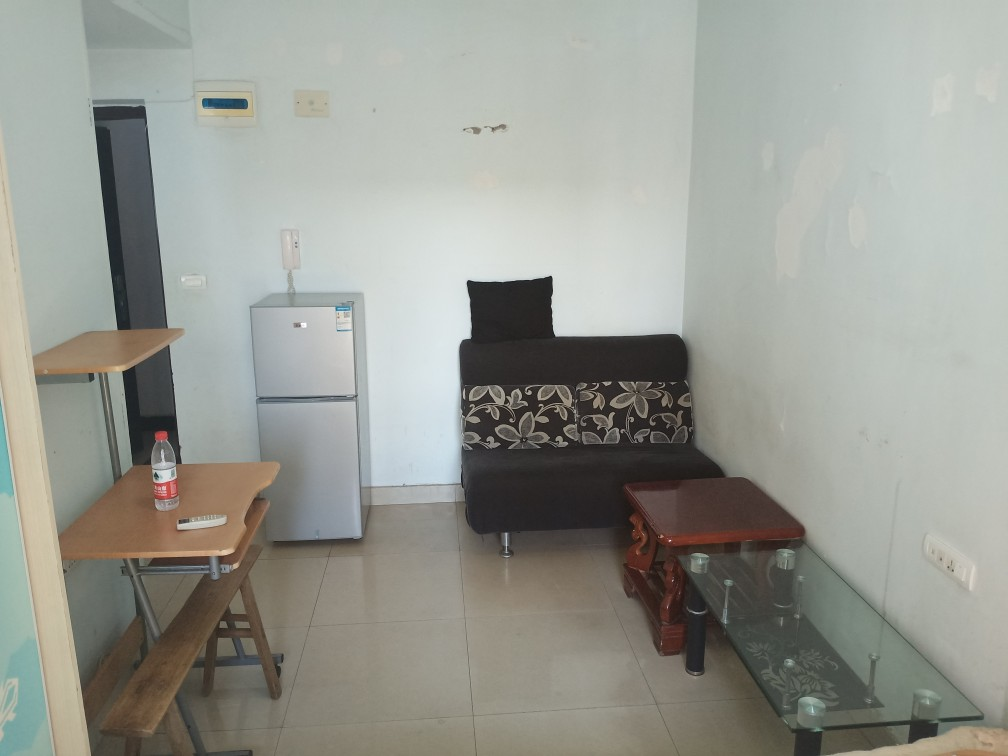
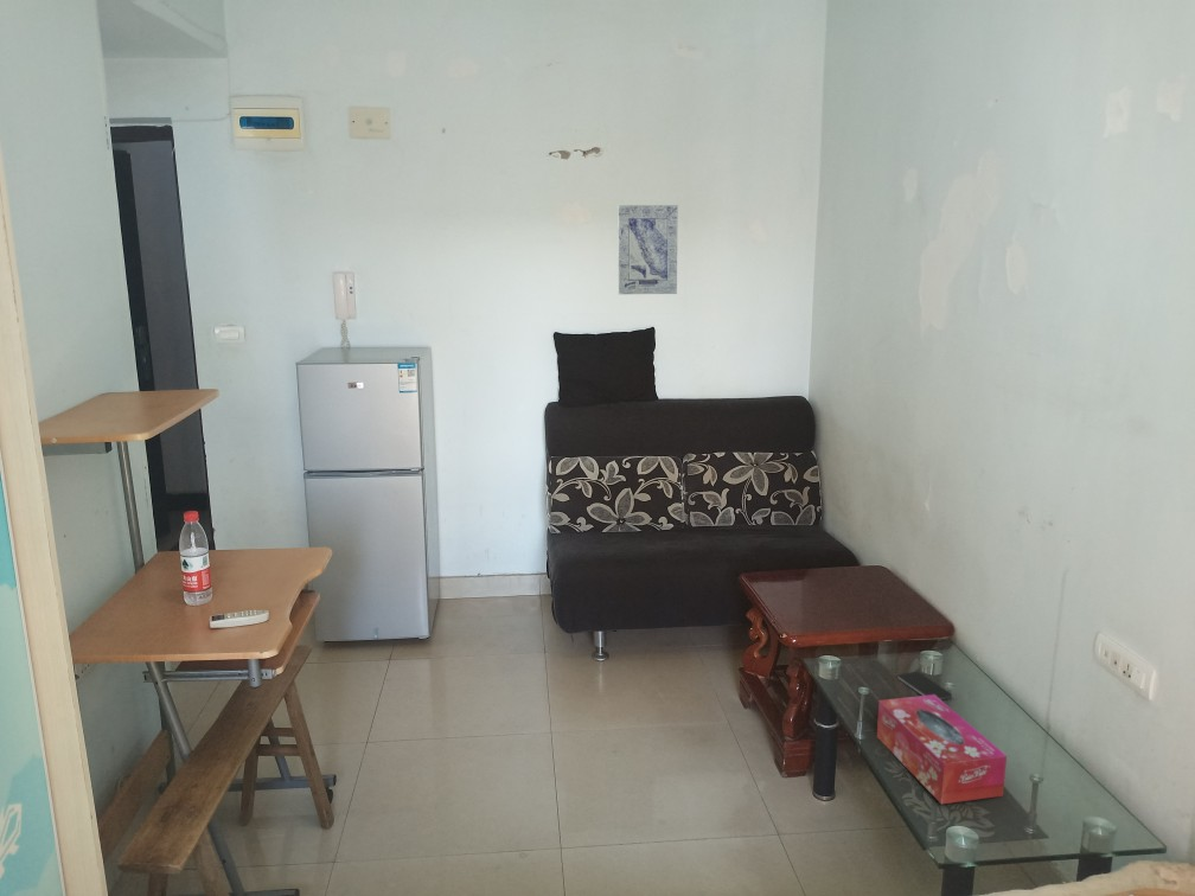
+ wall art [616,204,679,295]
+ tissue box [876,695,1008,805]
+ smartphone [896,671,953,700]
